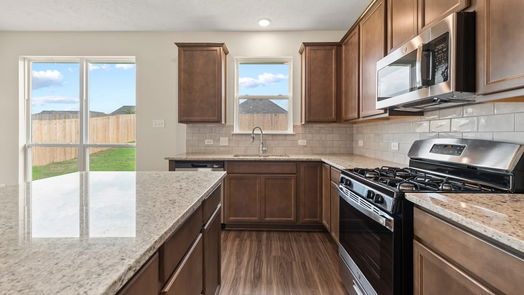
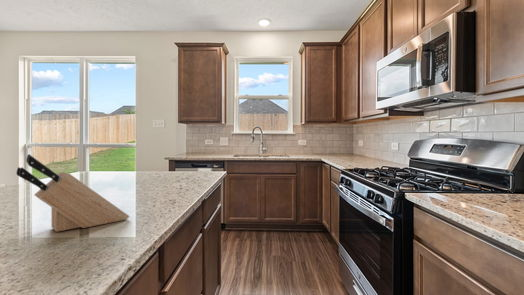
+ knife block [15,153,130,233]
